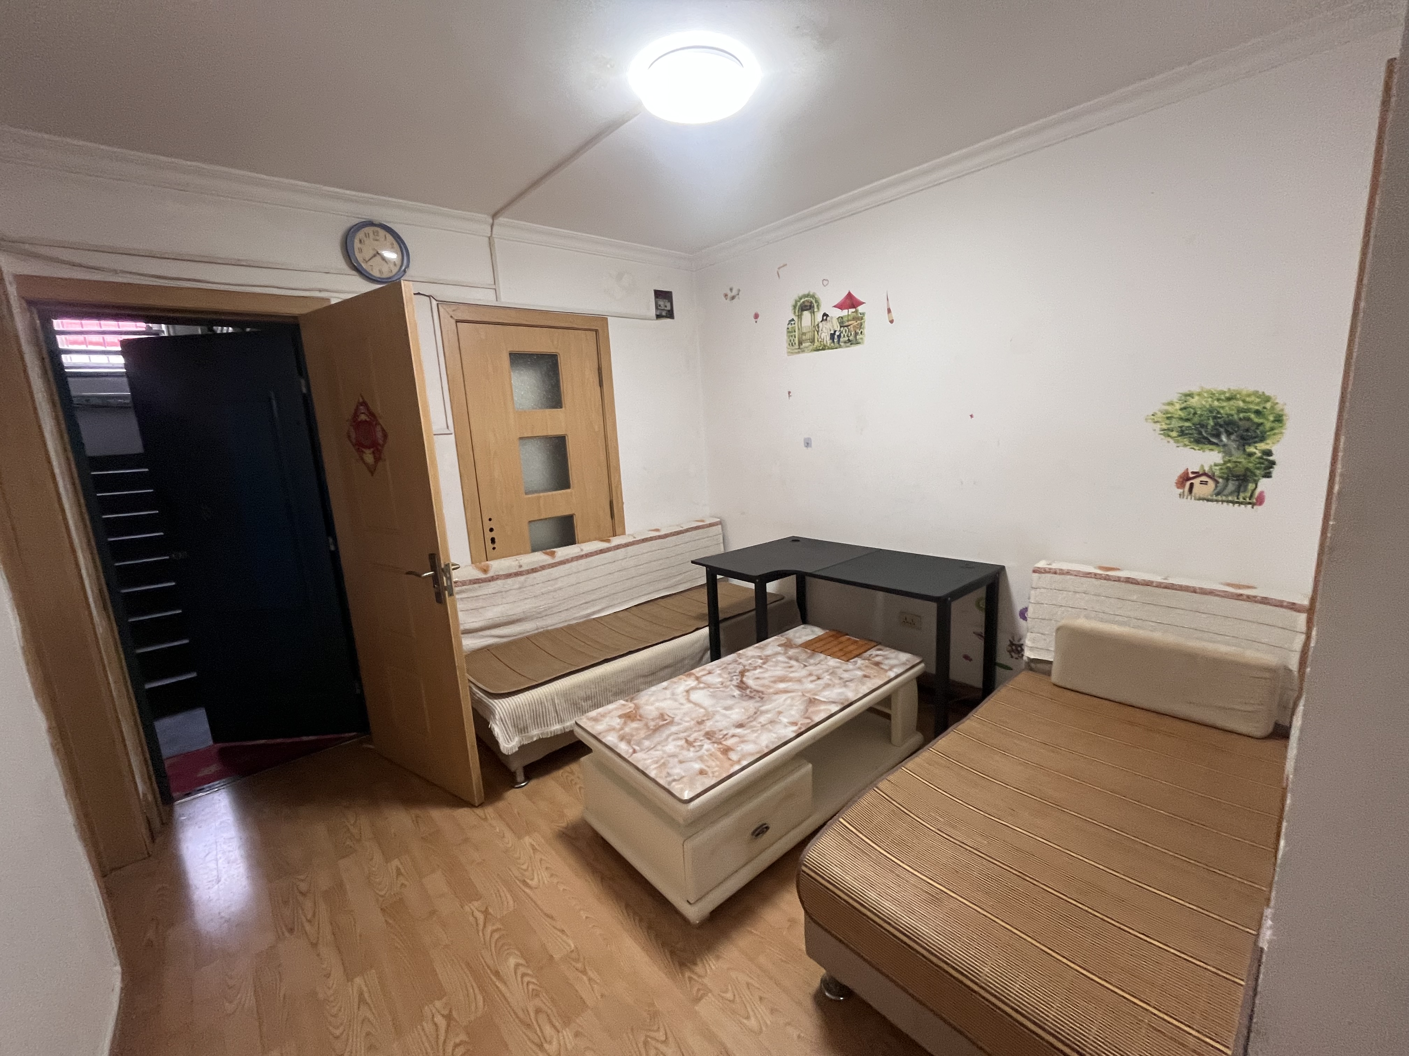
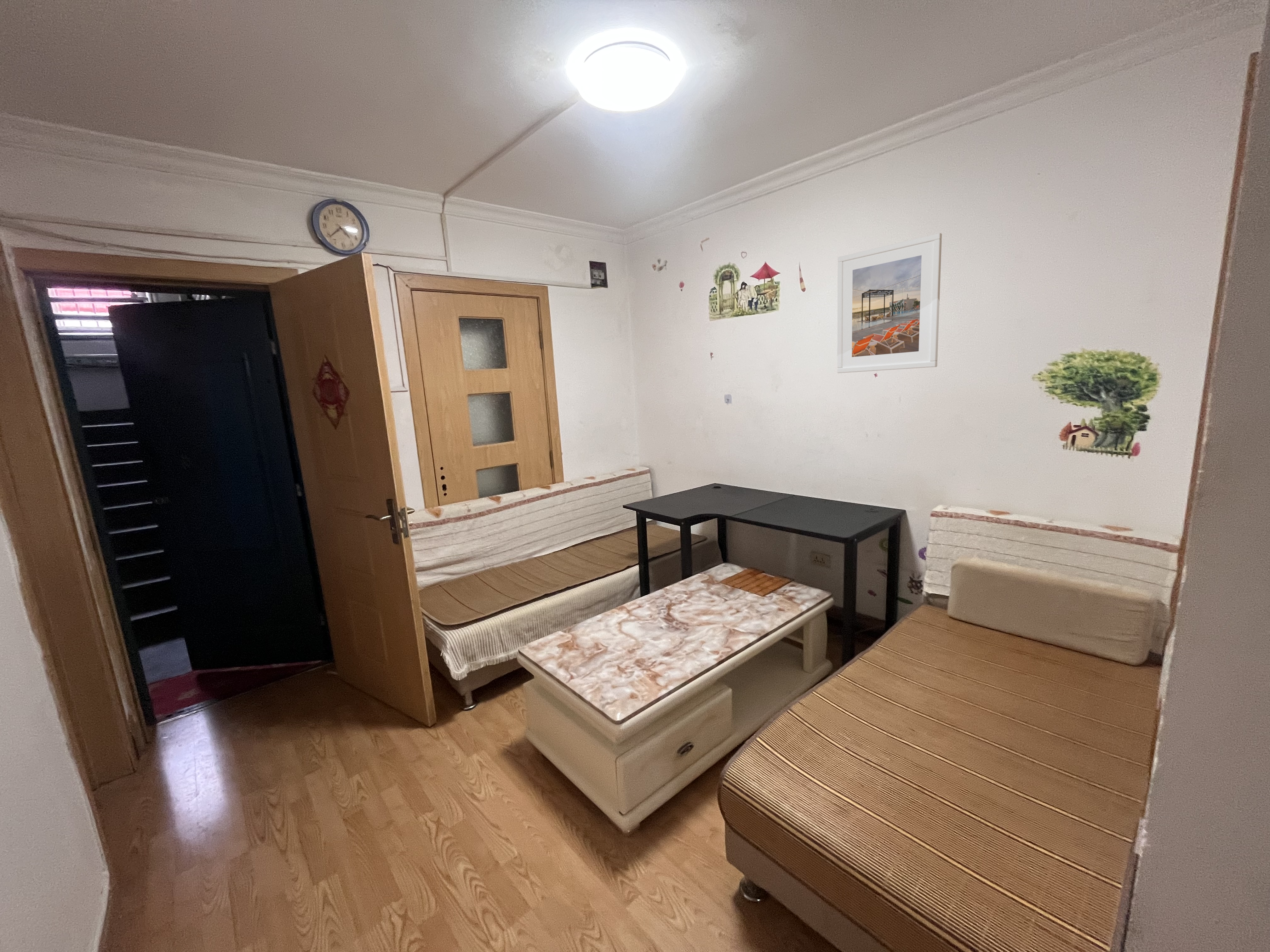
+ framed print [837,233,942,373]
